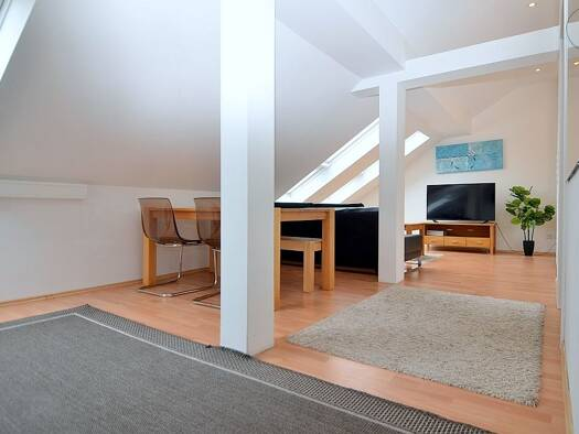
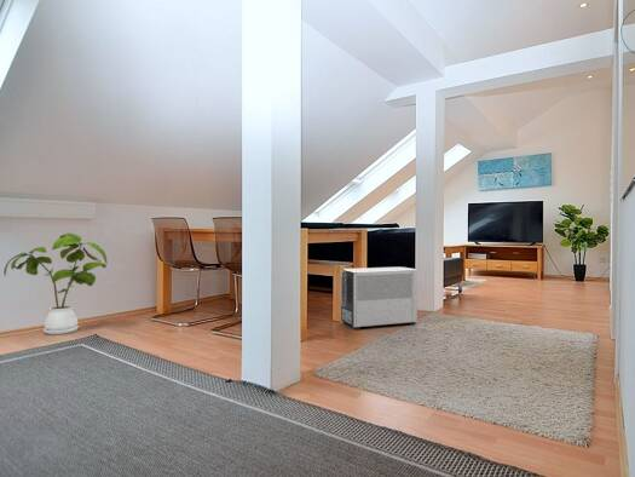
+ air purifier [340,266,418,331]
+ house plant [2,232,109,335]
